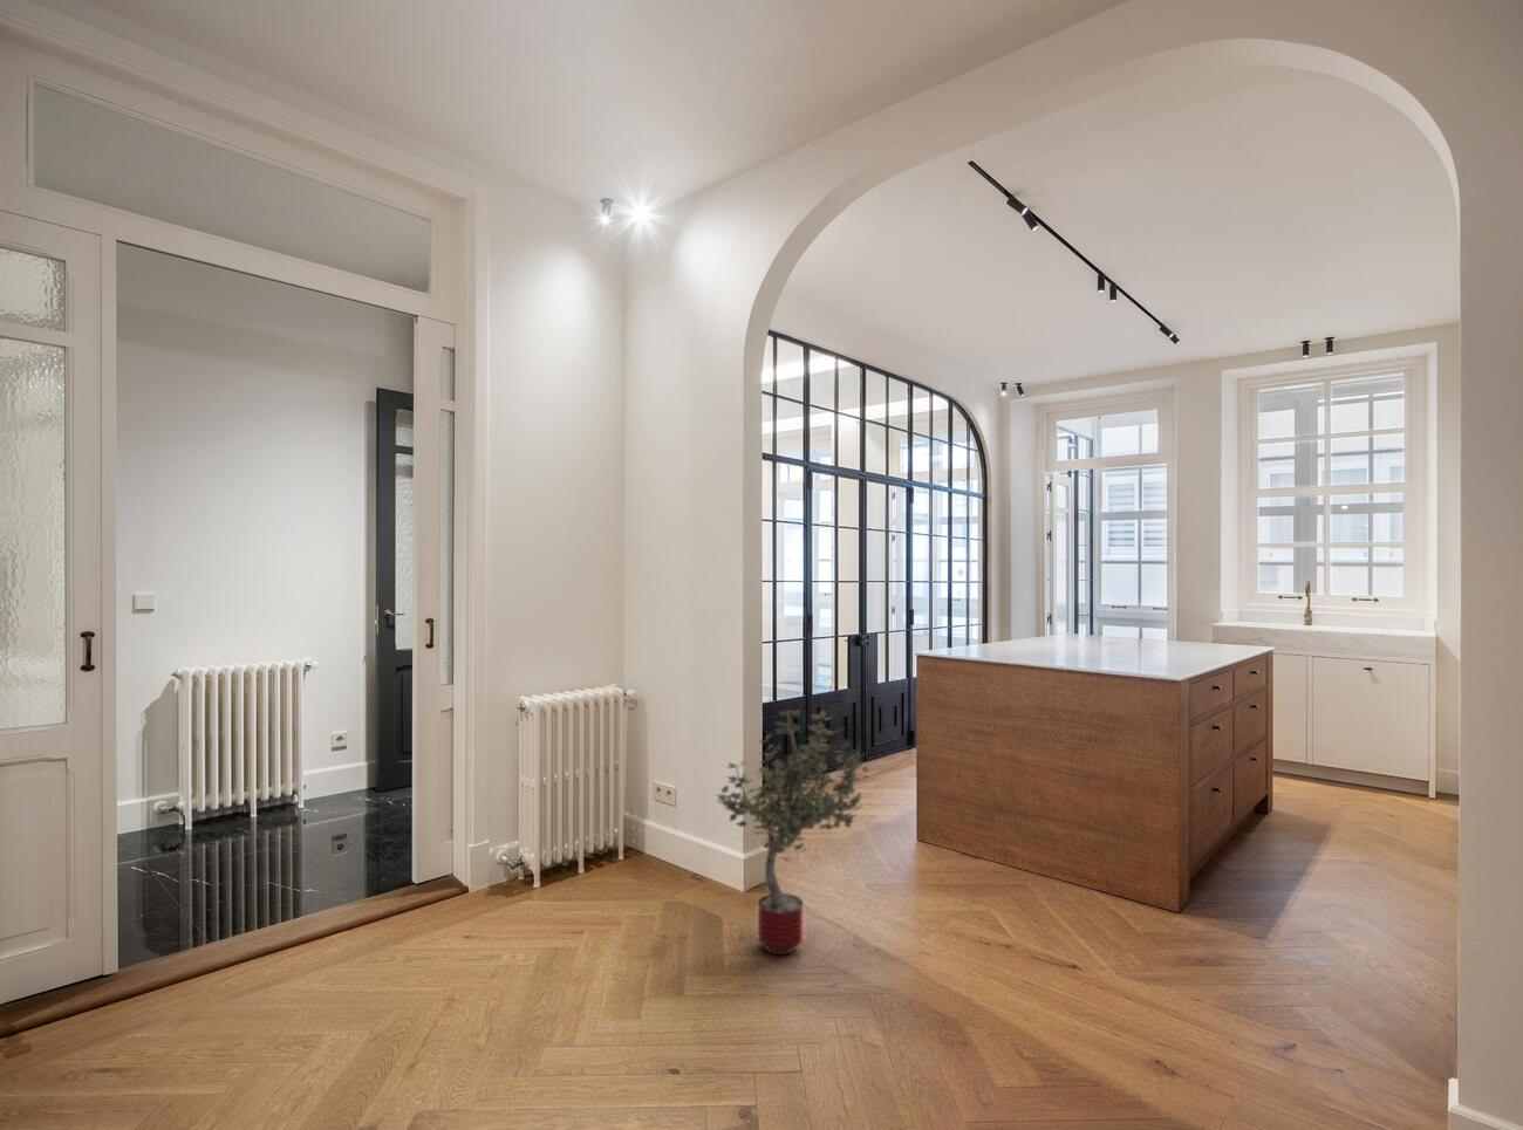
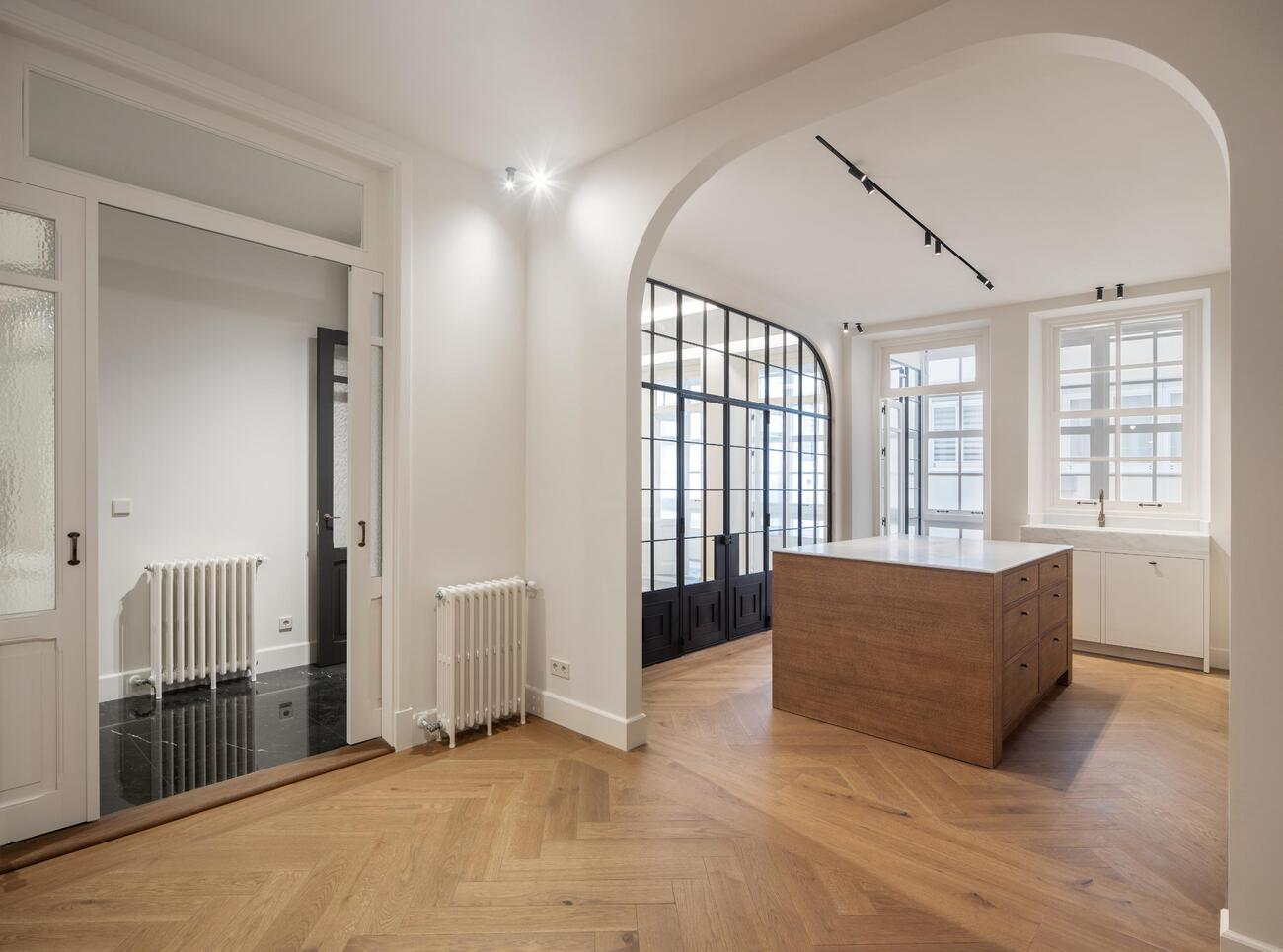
- potted tree [715,707,870,956]
